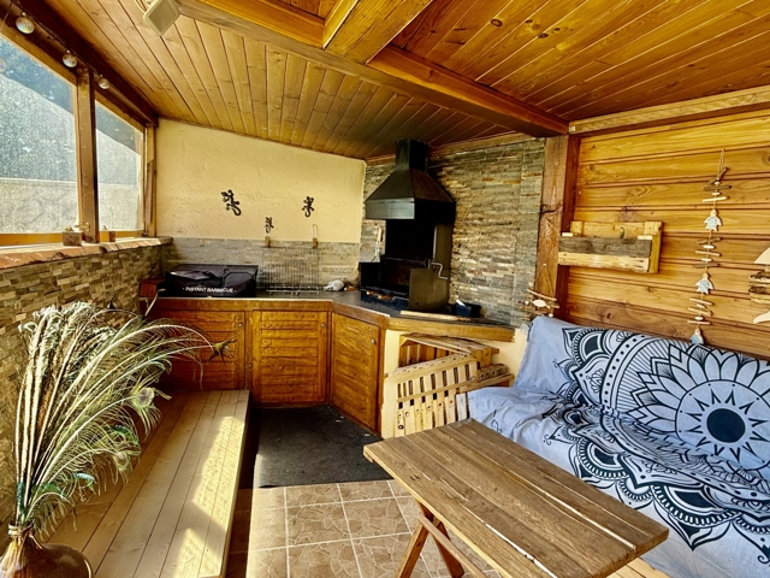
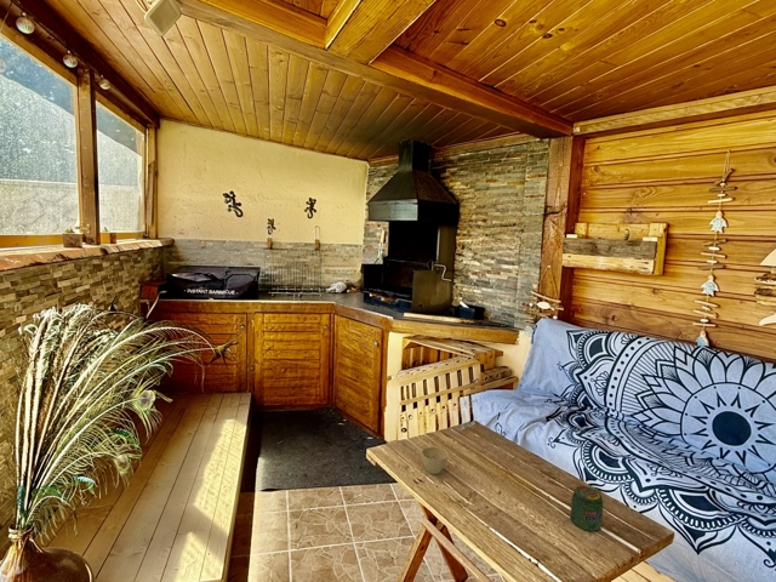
+ jar [569,485,604,532]
+ flower pot [421,445,449,475]
